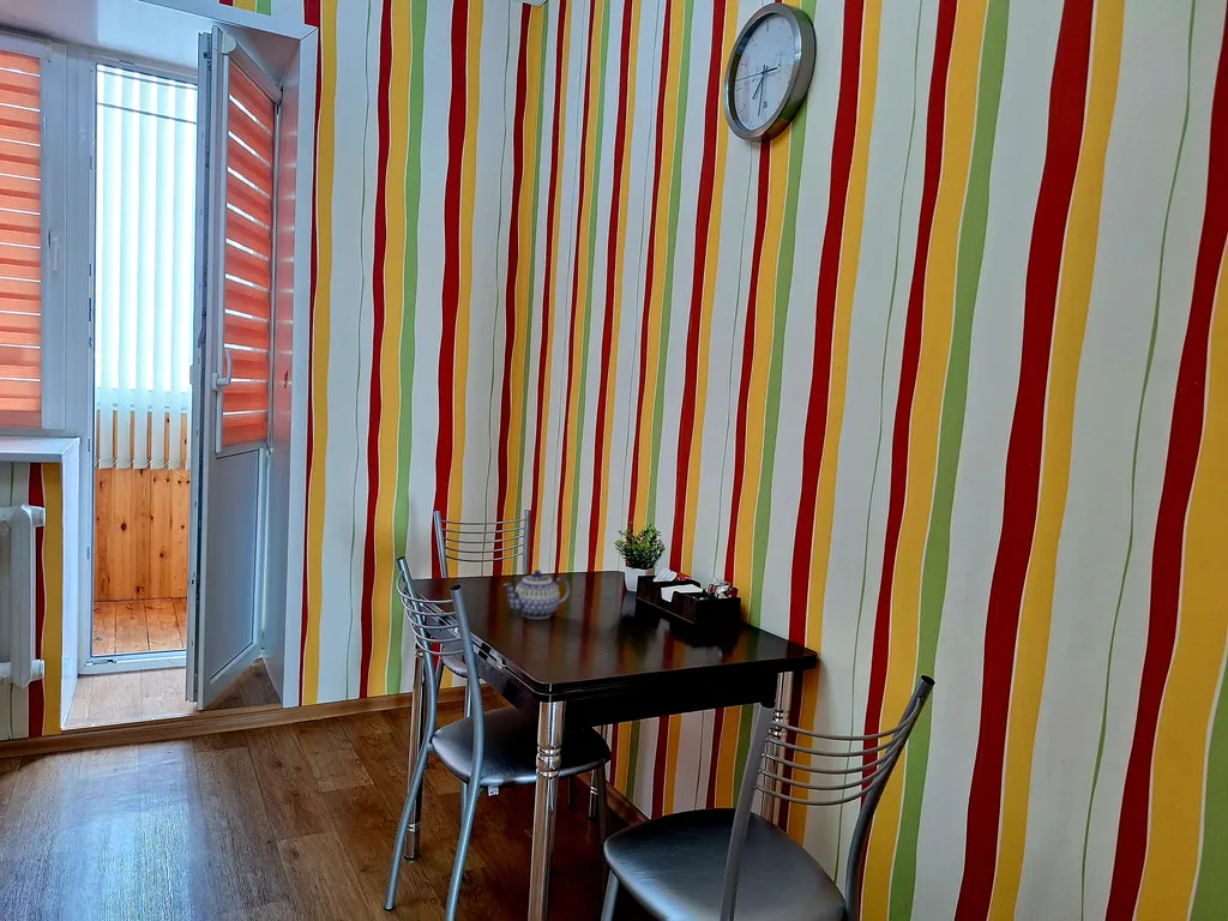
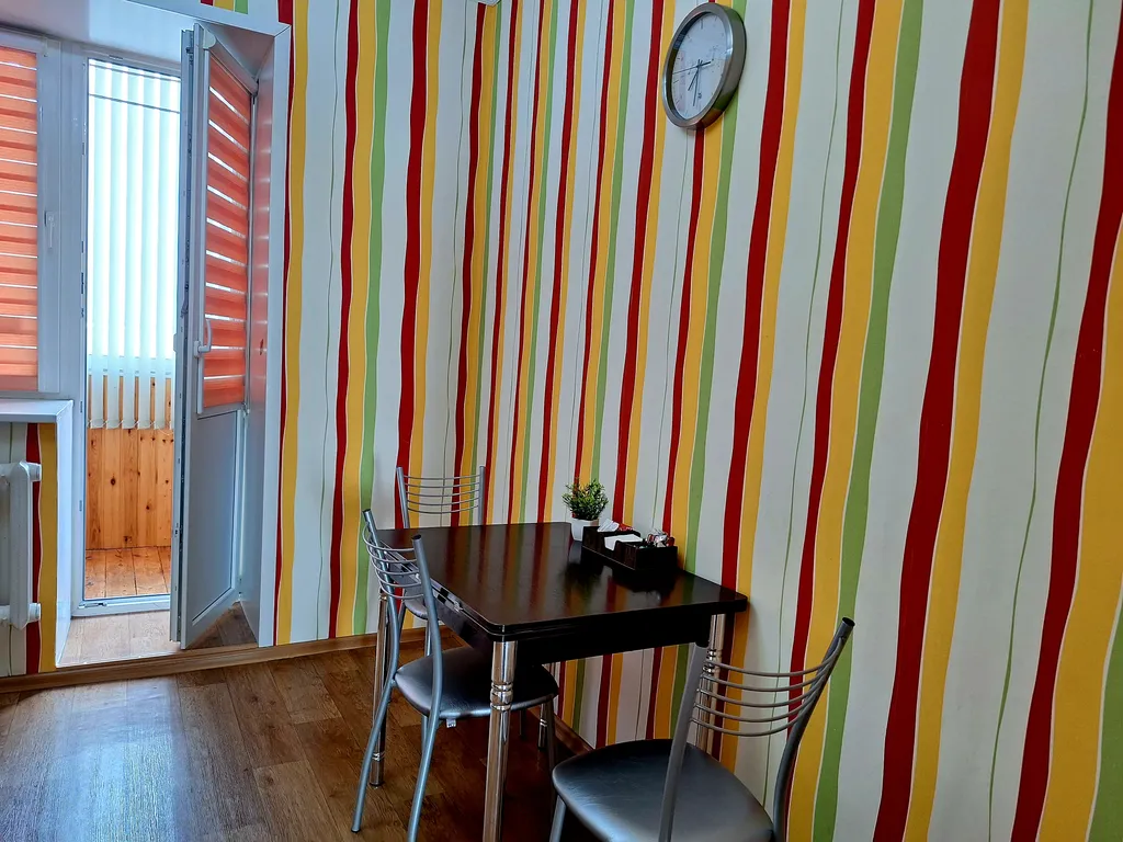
- teapot [502,568,571,620]
